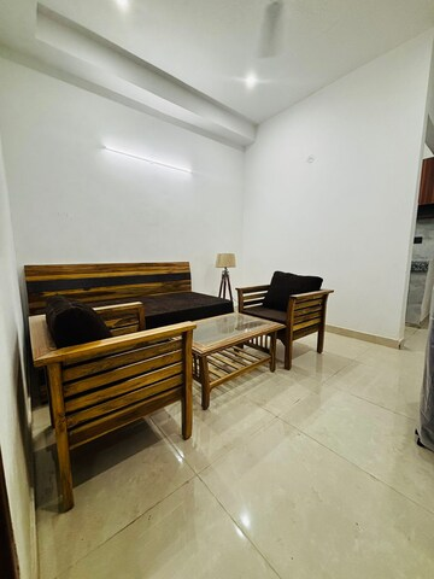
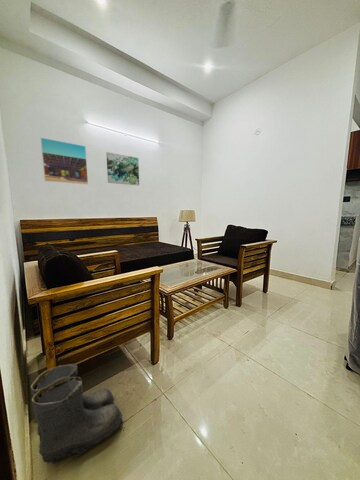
+ wall art [105,151,140,186]
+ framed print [40,137,89,185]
+ boots [30,363,124,465]
